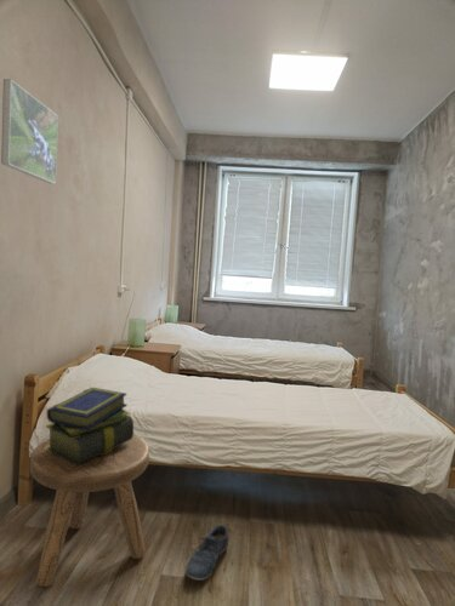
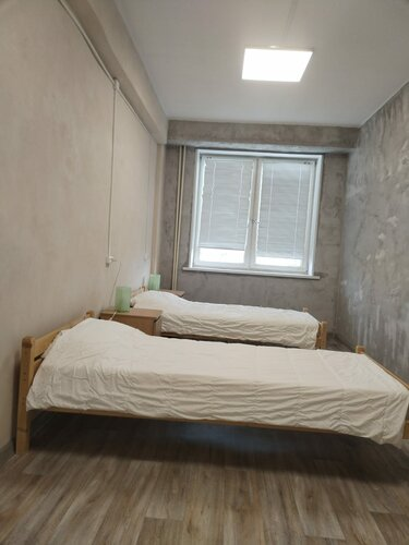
- stack of books [45,387,135,465]
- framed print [0,78,59,185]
- shoe [184,524,229,582]
- stool [29,434,150,588]
